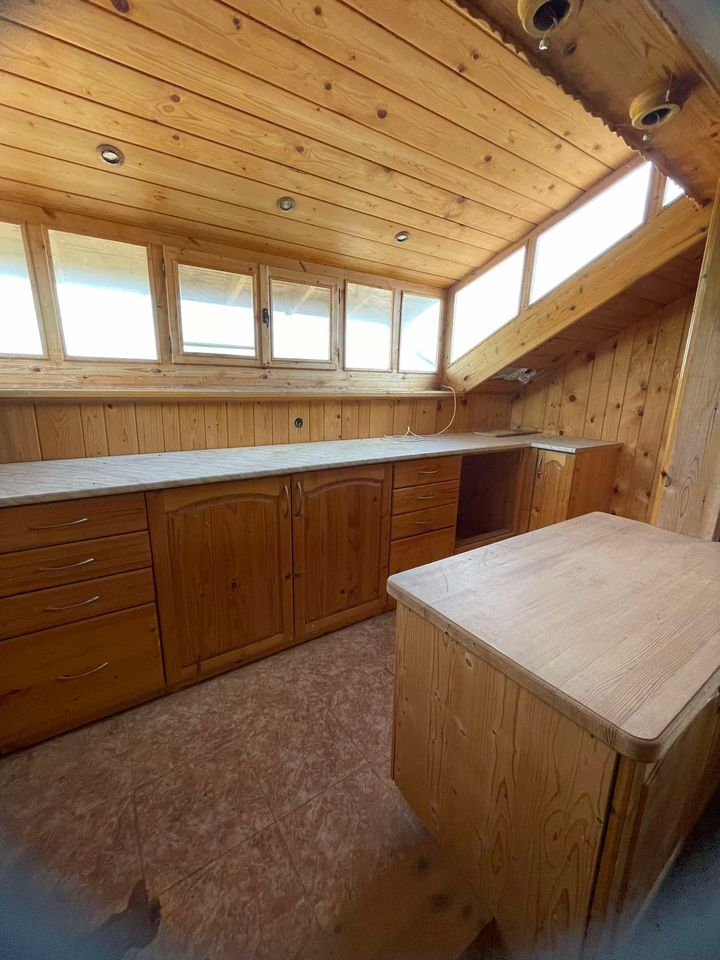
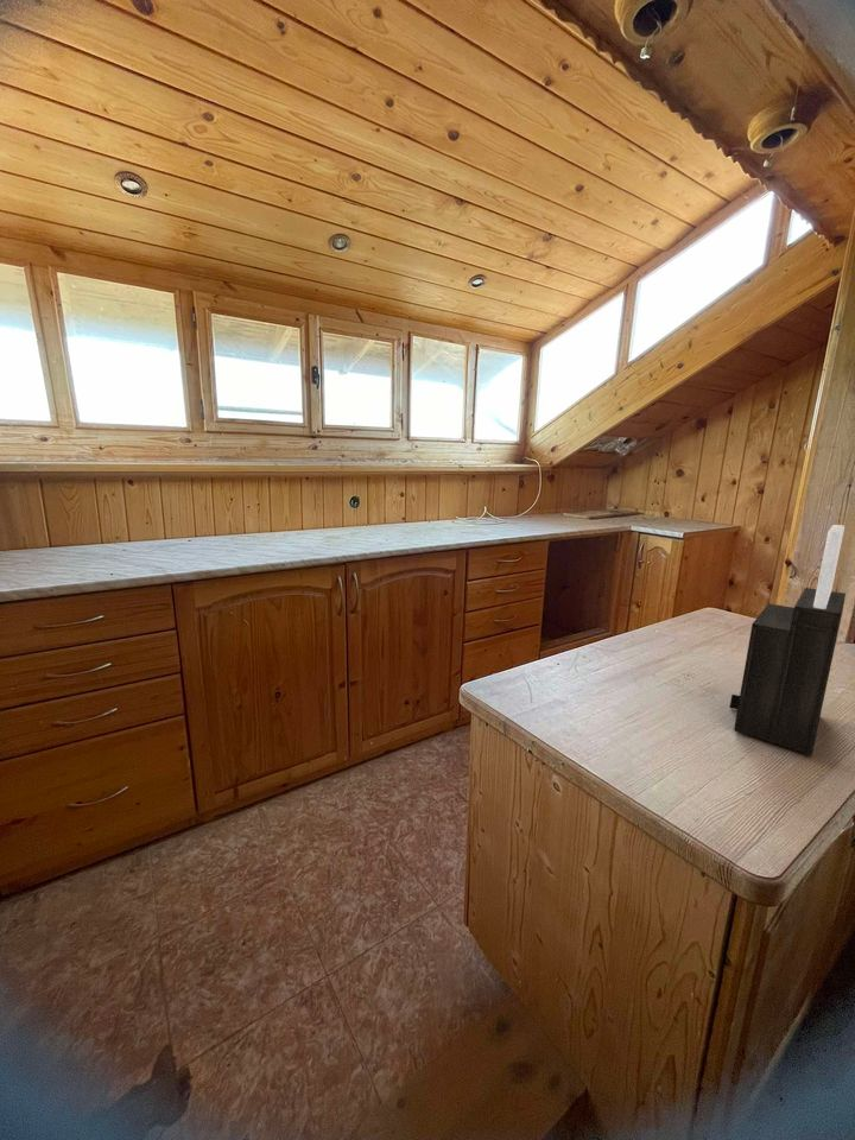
+ knife block [729,524,847,758]
